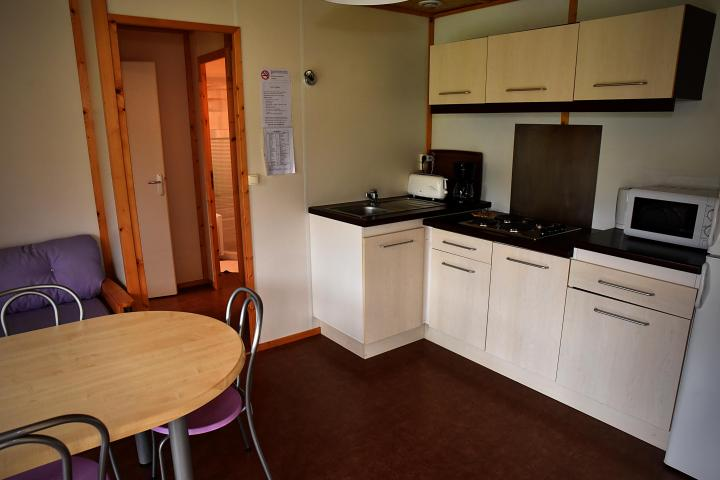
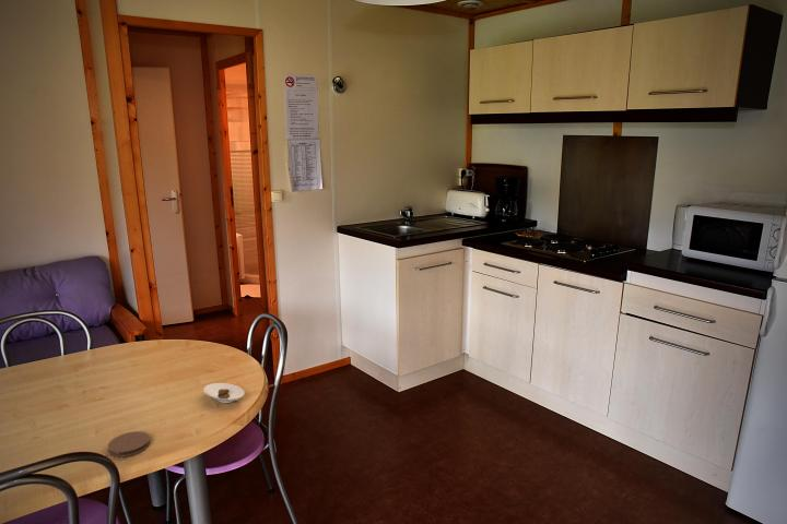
+ saucer [202,382,246,404]
+ coaster [106,430,151,458]
